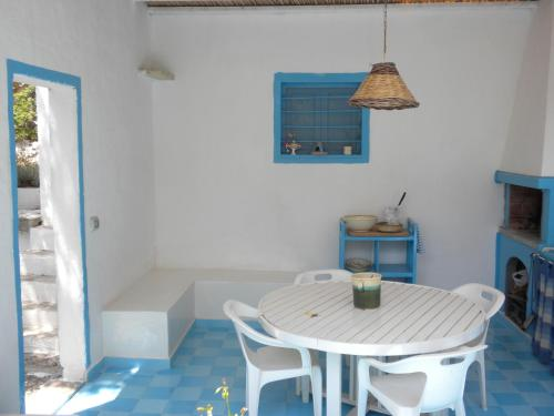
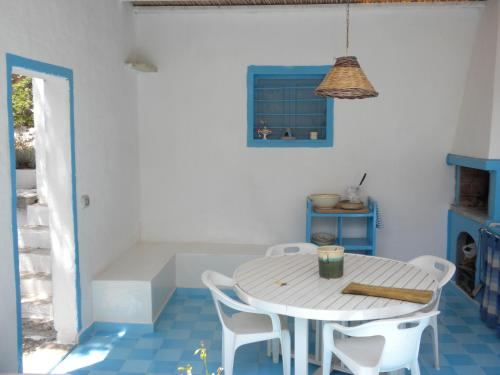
+ cutting board [340,281,435,305]
